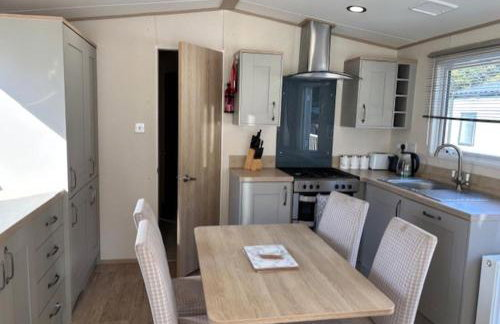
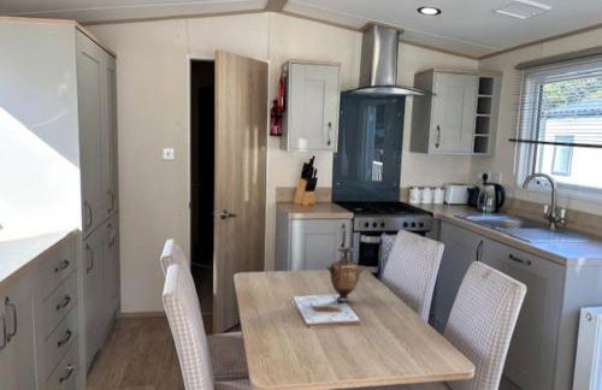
+ vase [326,247,365,301]
